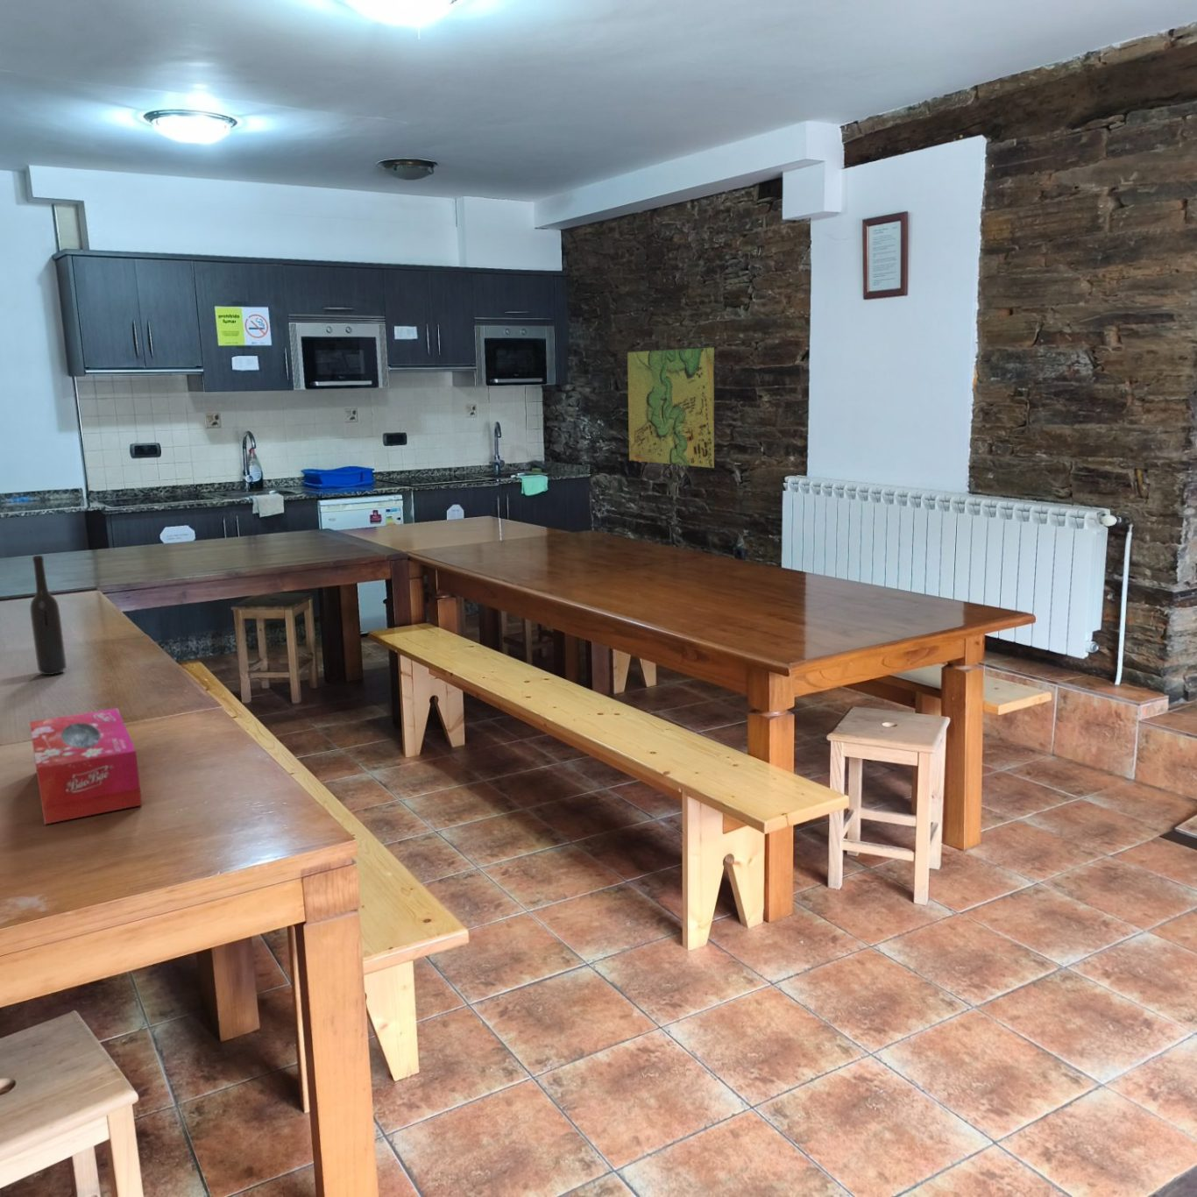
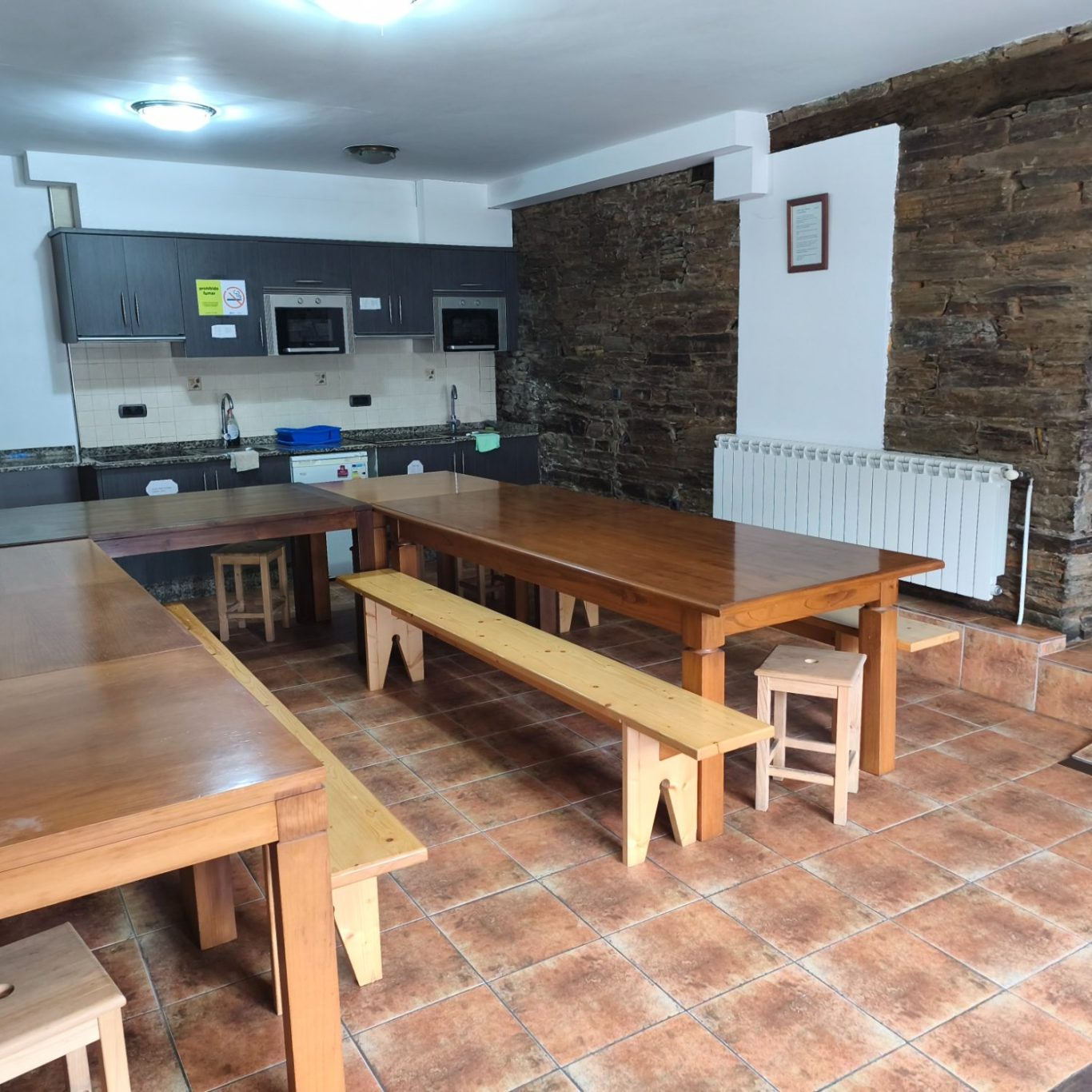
- bottle [29,555,68,675]
- tissue box [29,707,142,825]
- map [627,347,715,469]
